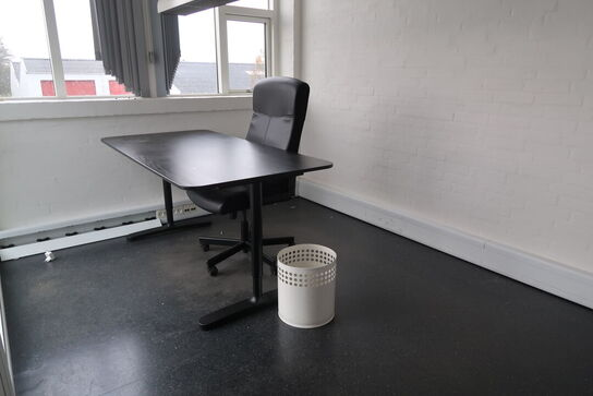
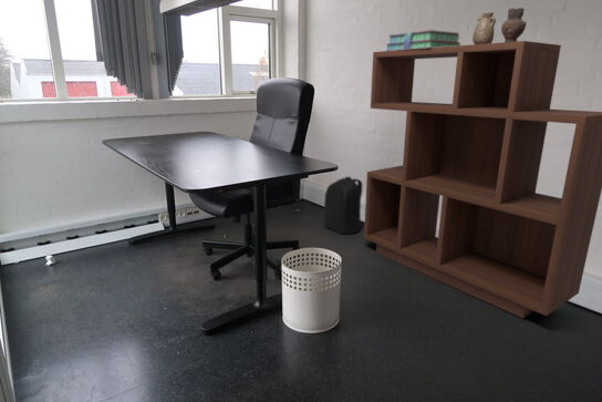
+ backpack [323,175,364,236]
+ stack of books [384,29,461,51]
+ bookcase [363,40,602,319]
+ vase [471,7,527,44]
